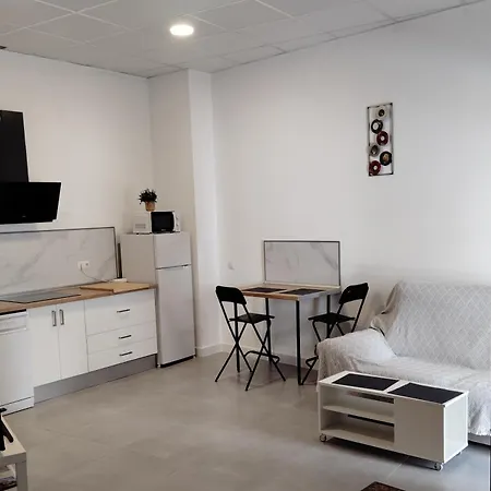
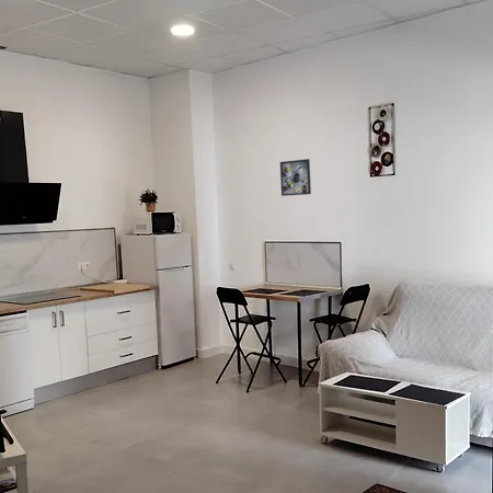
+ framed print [279,158,312,197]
